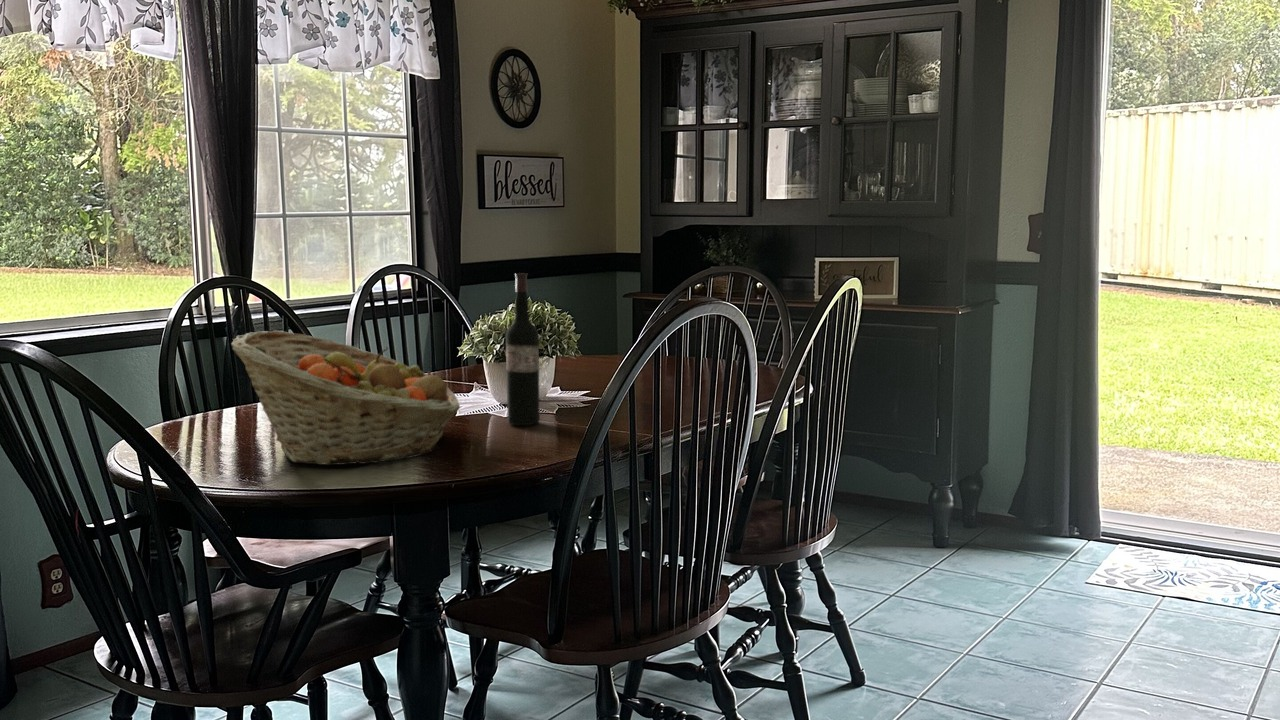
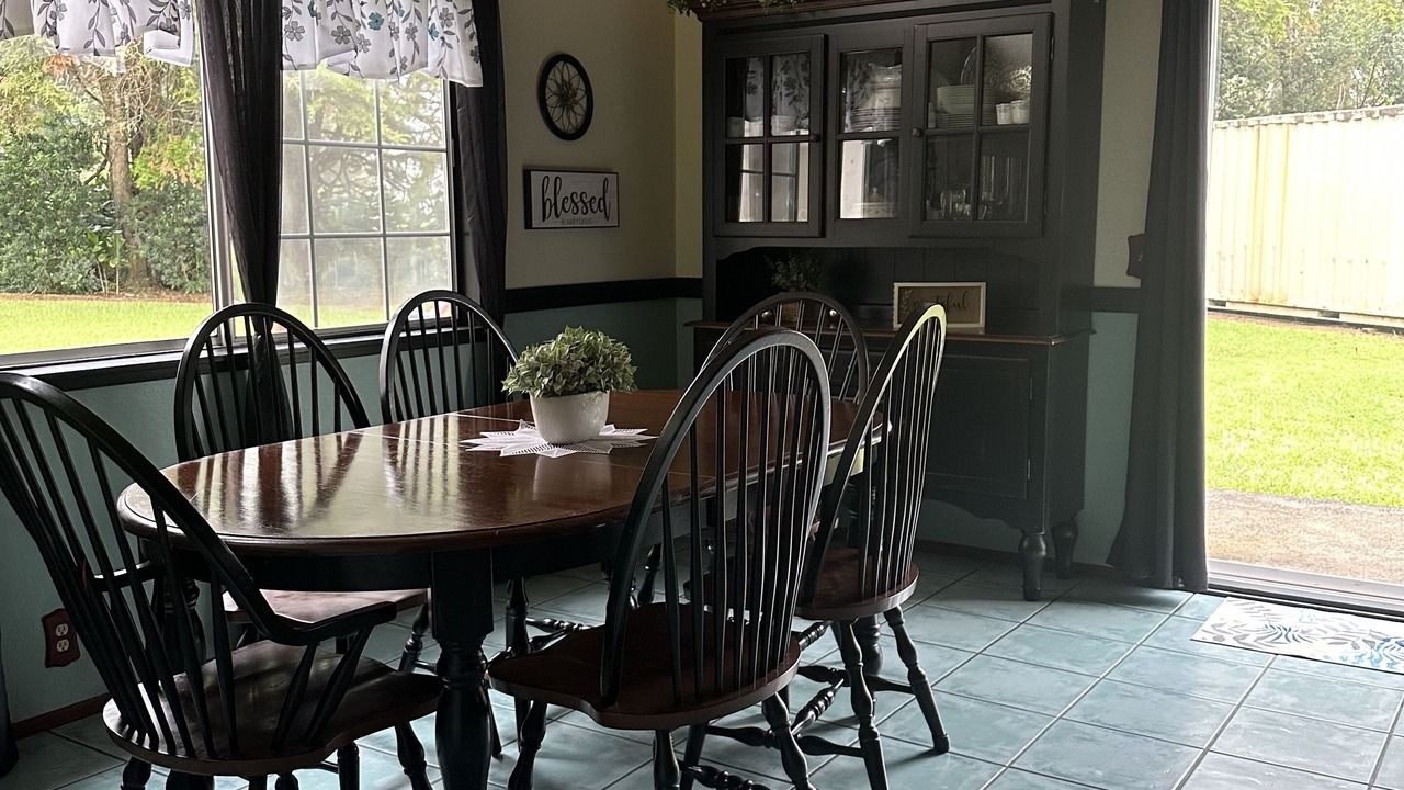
- wine bottle [505,272,541,426]
- fruit basket [230,329,461,466]
